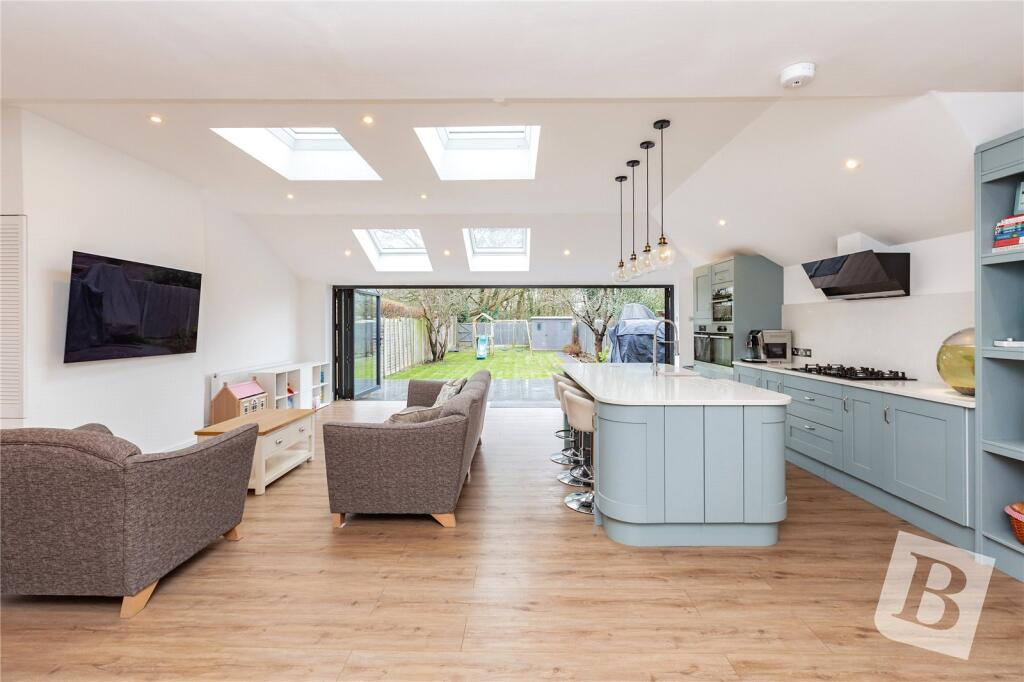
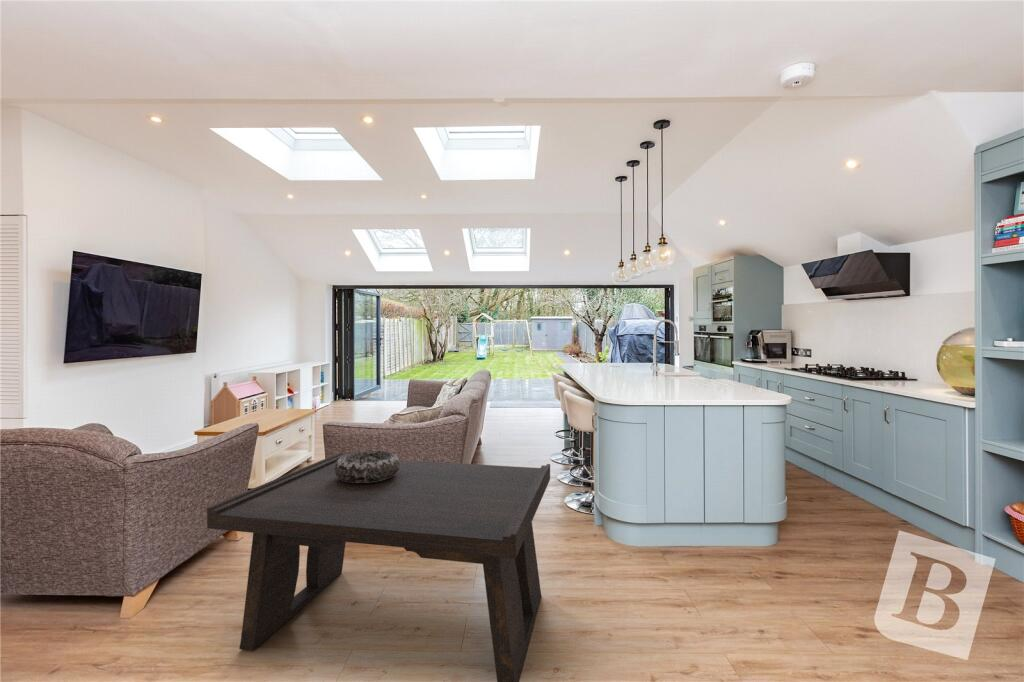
+ decorative bowl [334,450,400,483]
+ coffee table [206,452,551,682]
